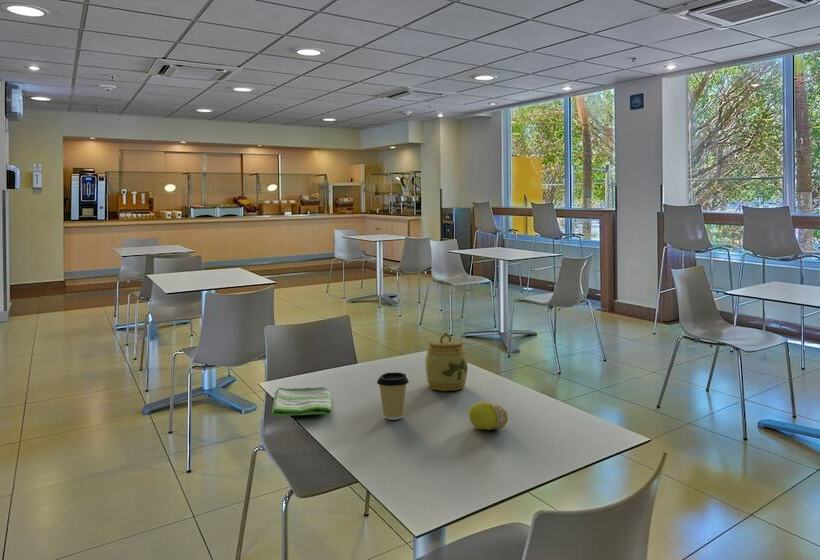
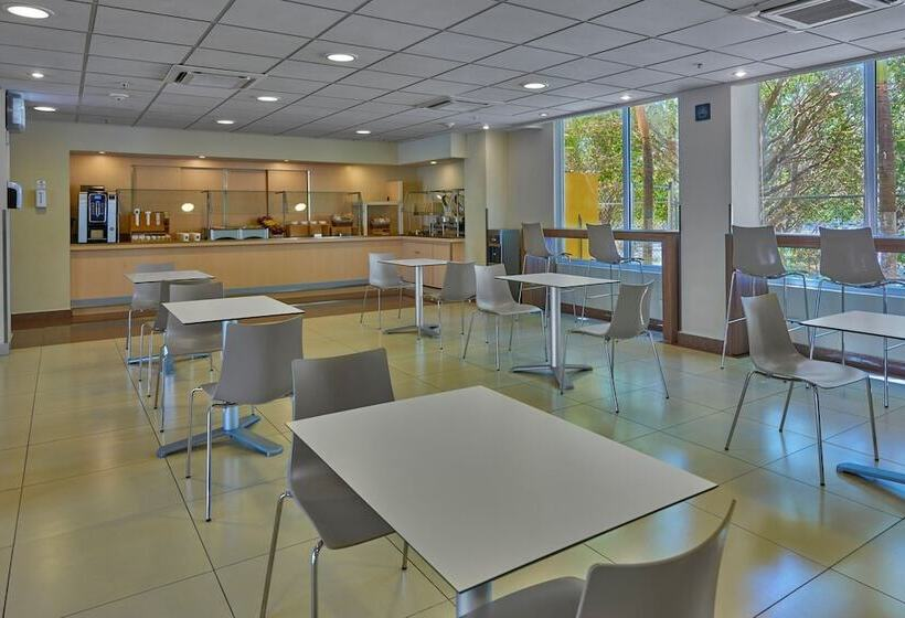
- fruit [468,401,509,431]
- jar [424,331,469,392]
- dish towel [270,386,332,417]
- coffee cup [376,371,410,421]
